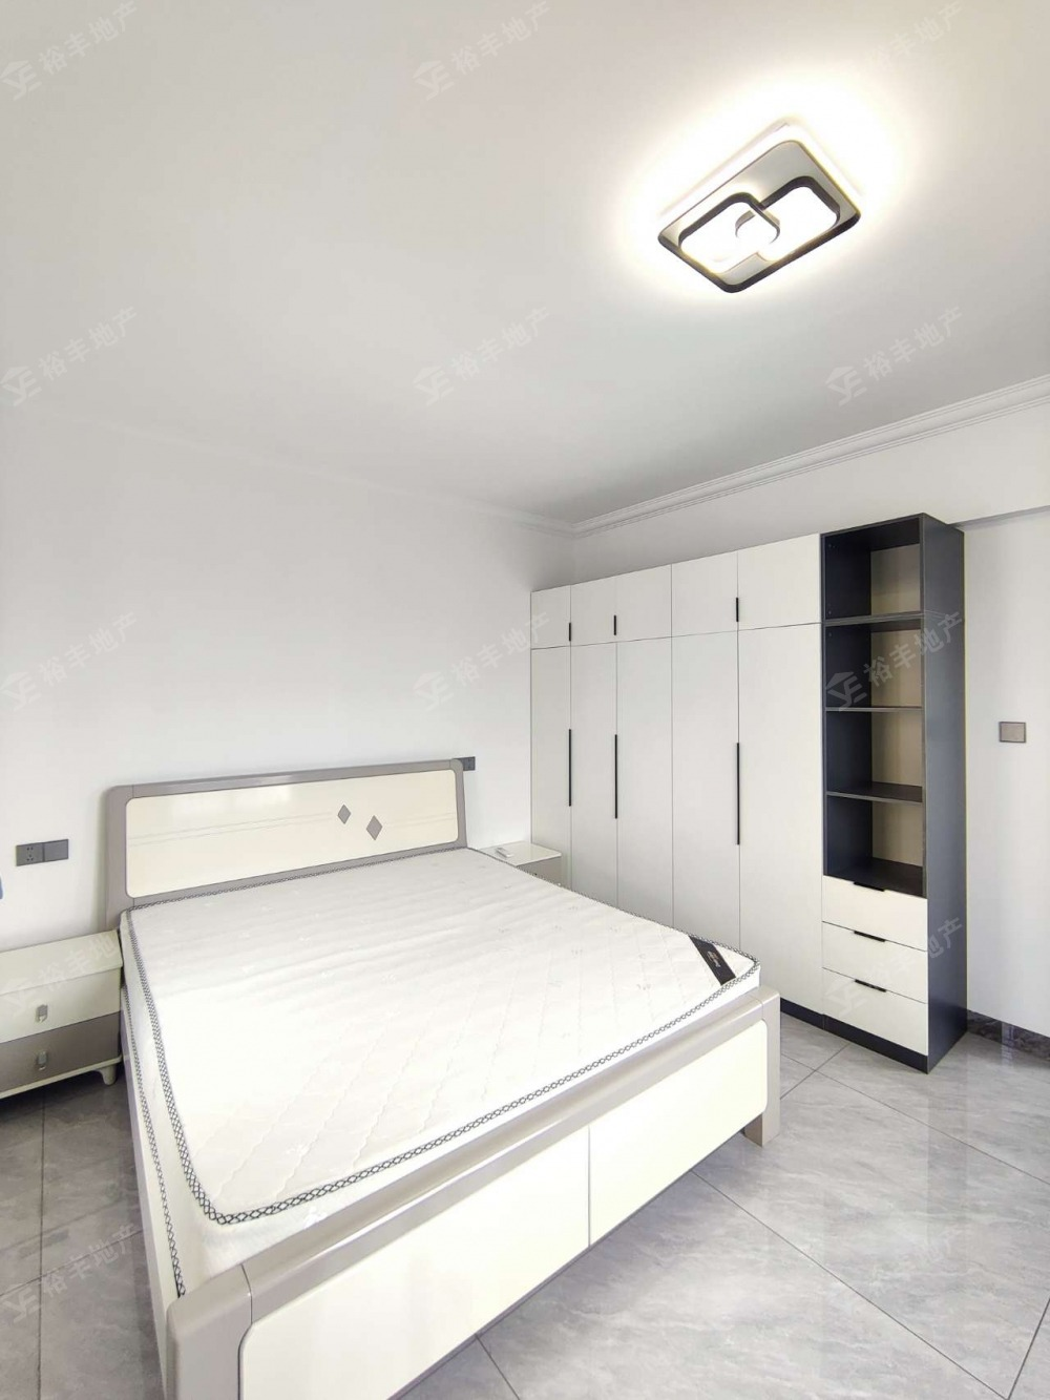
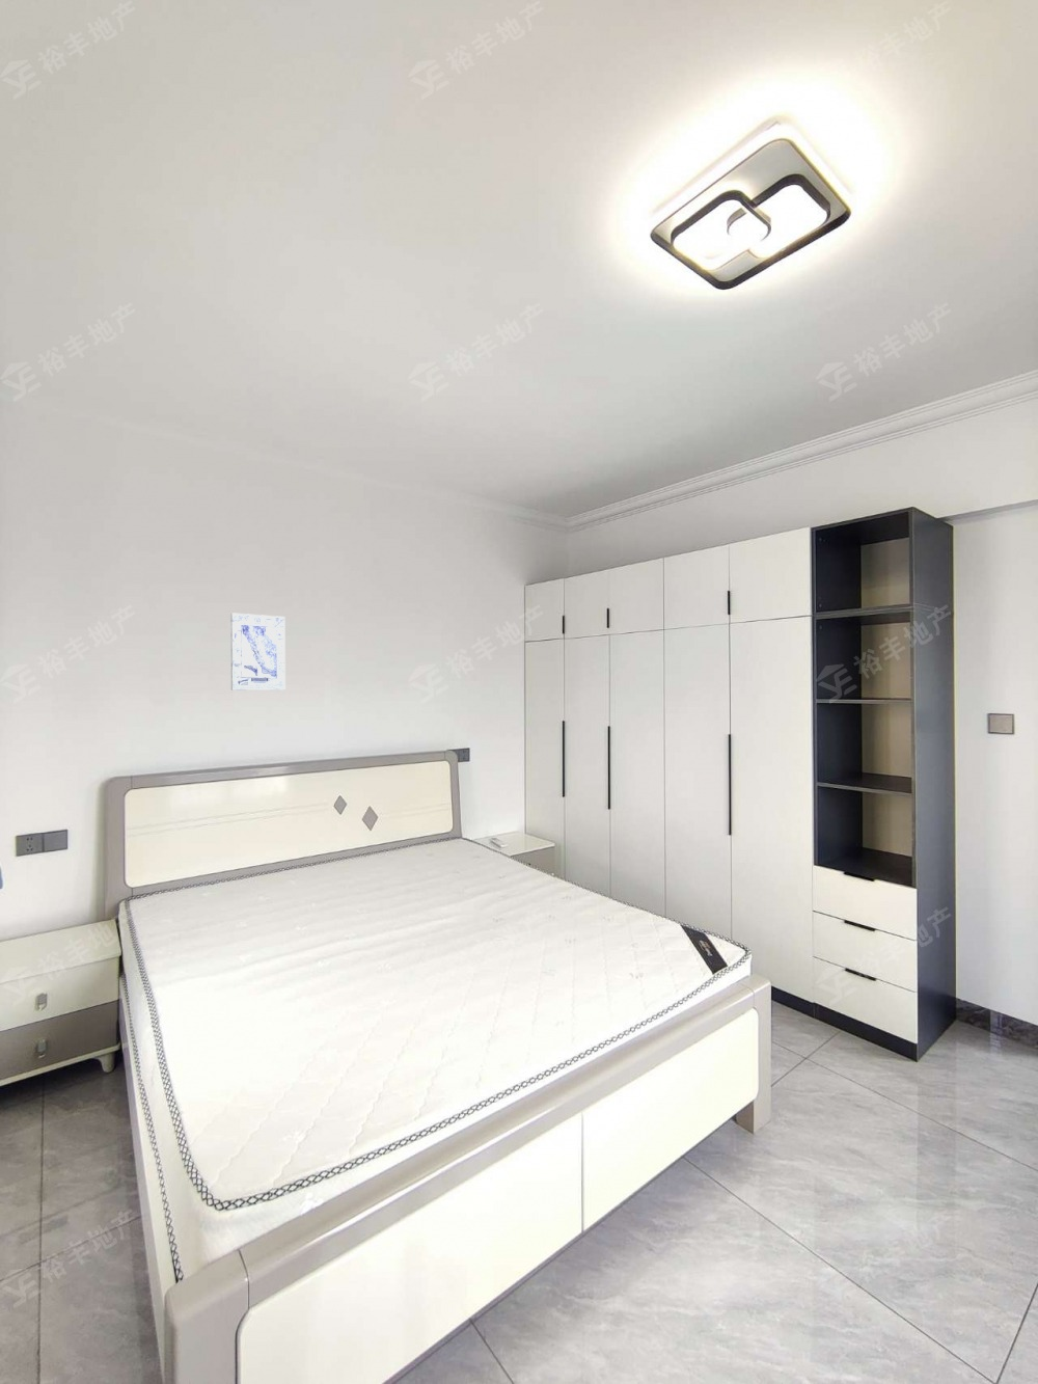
+ wall art [229,612,287,691]
